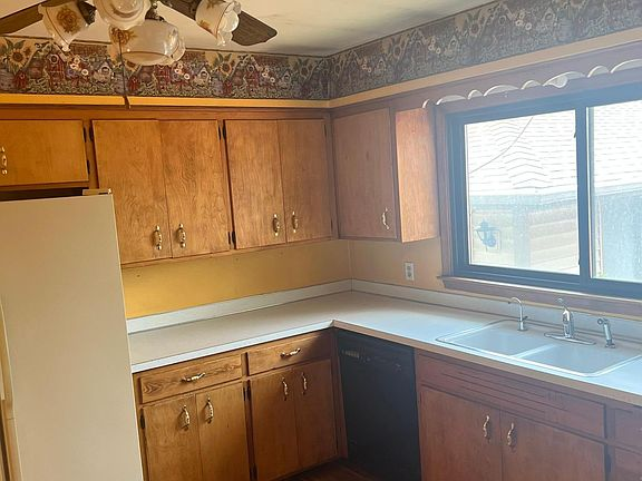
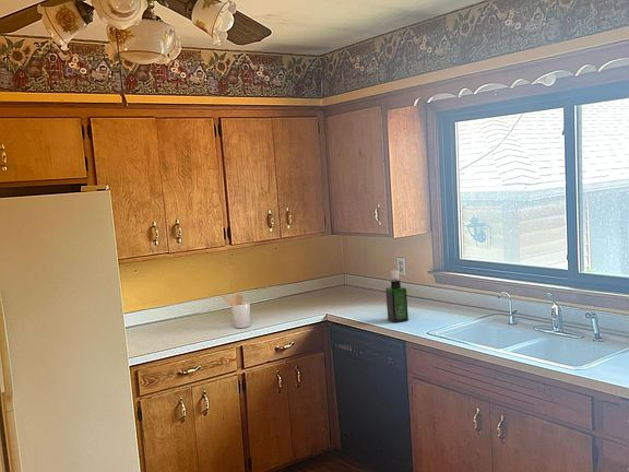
+ utensil holder [219,293,251,329]
+ spray bottle [384,269,410,323]
